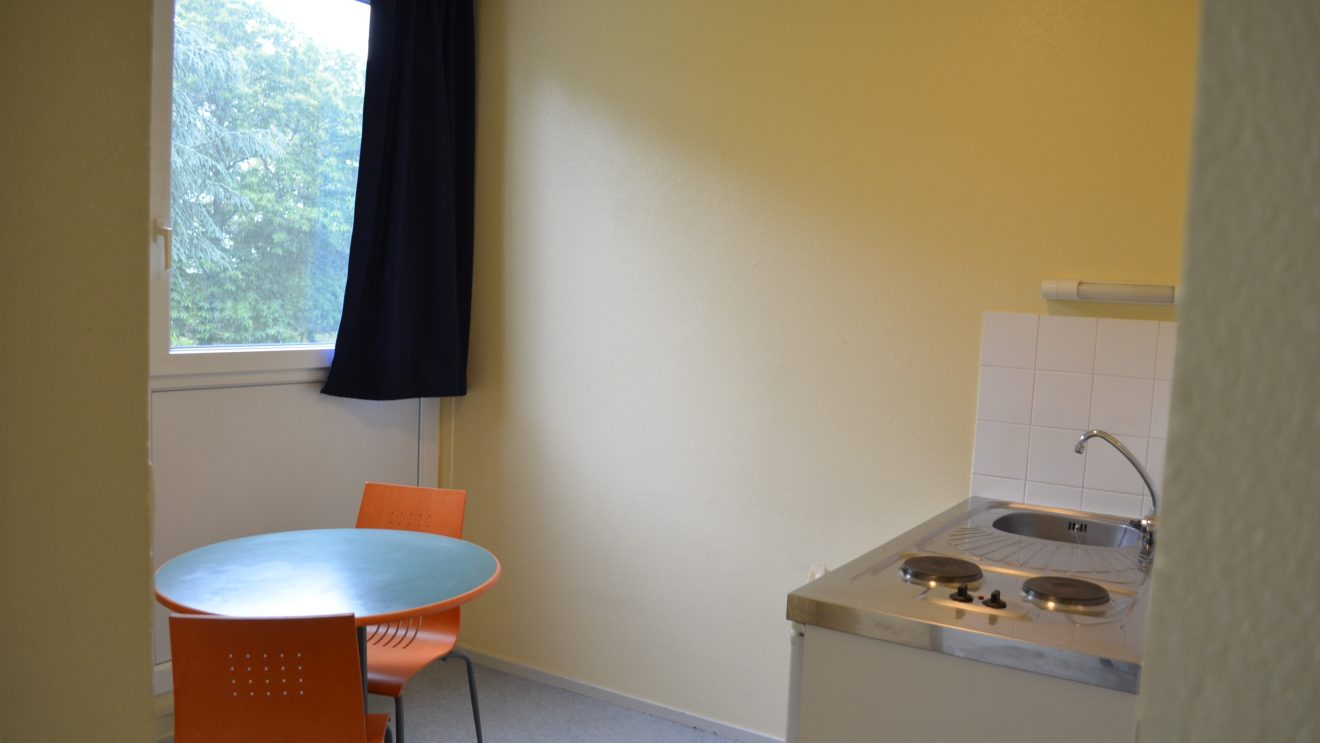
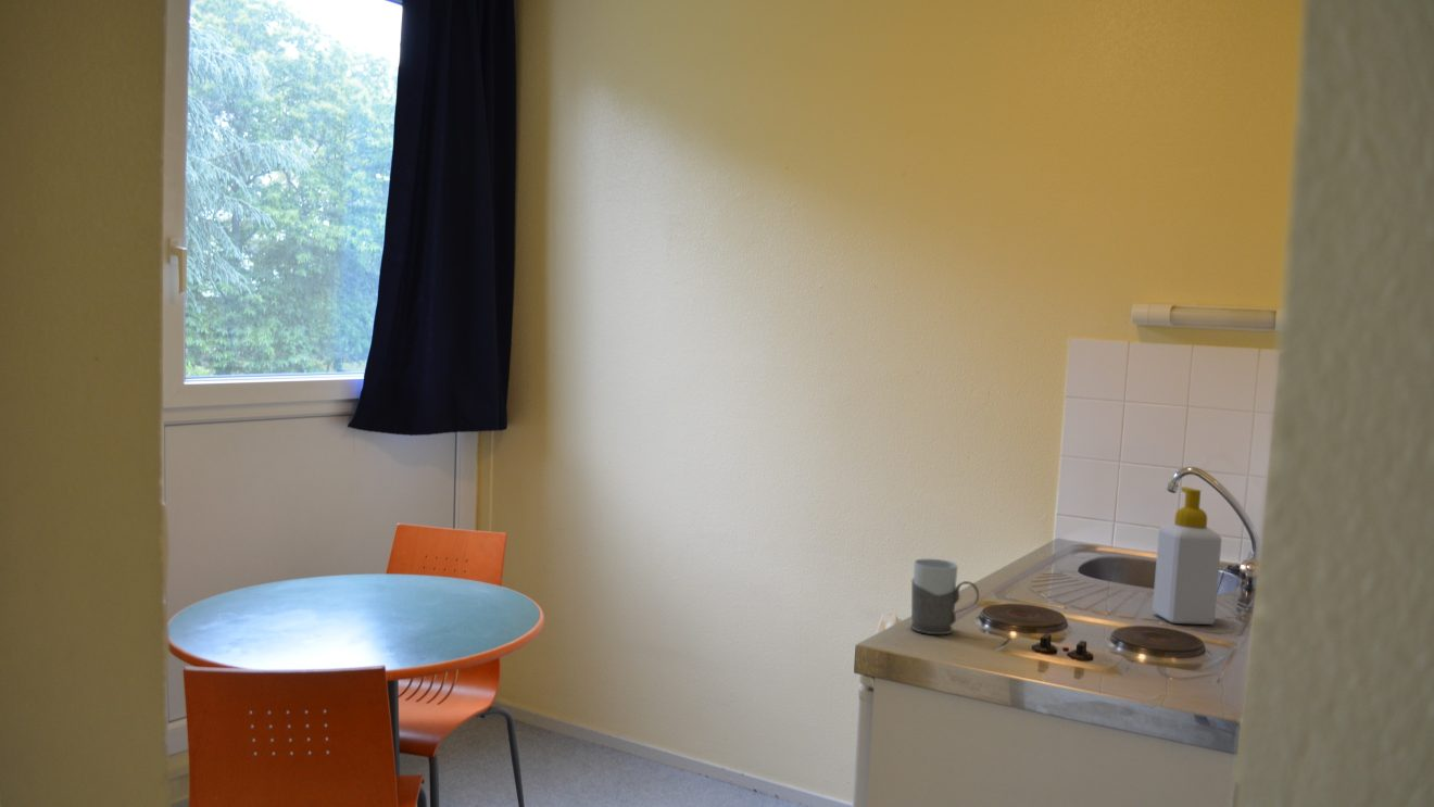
+ mug [909,558,980,635]
+ soap bottle [1152,486,1222,626]
